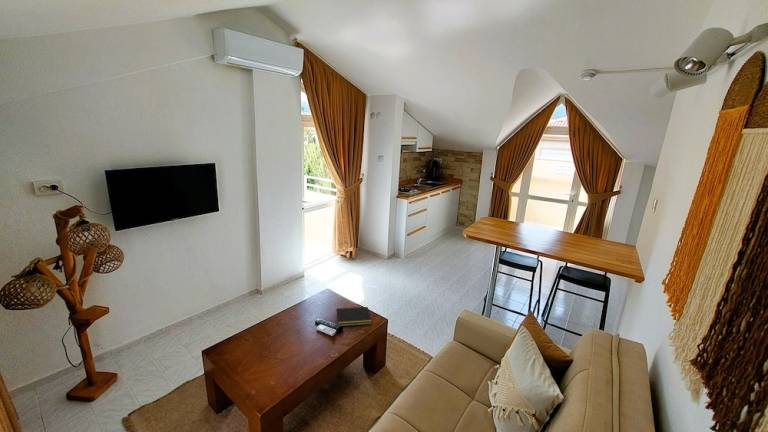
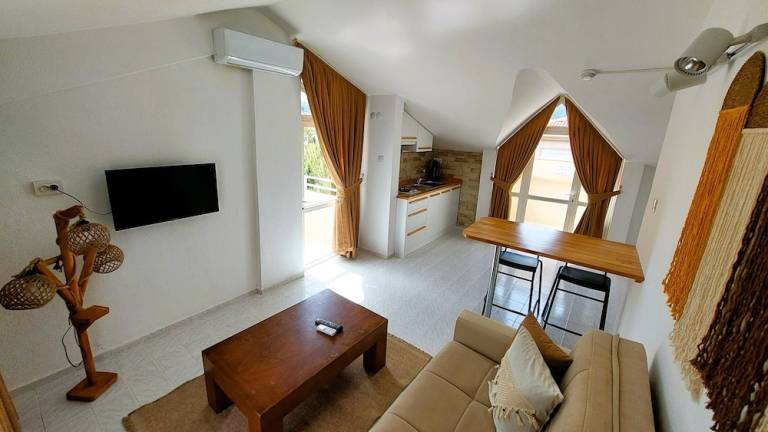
- notepad [335,306,373,327]
